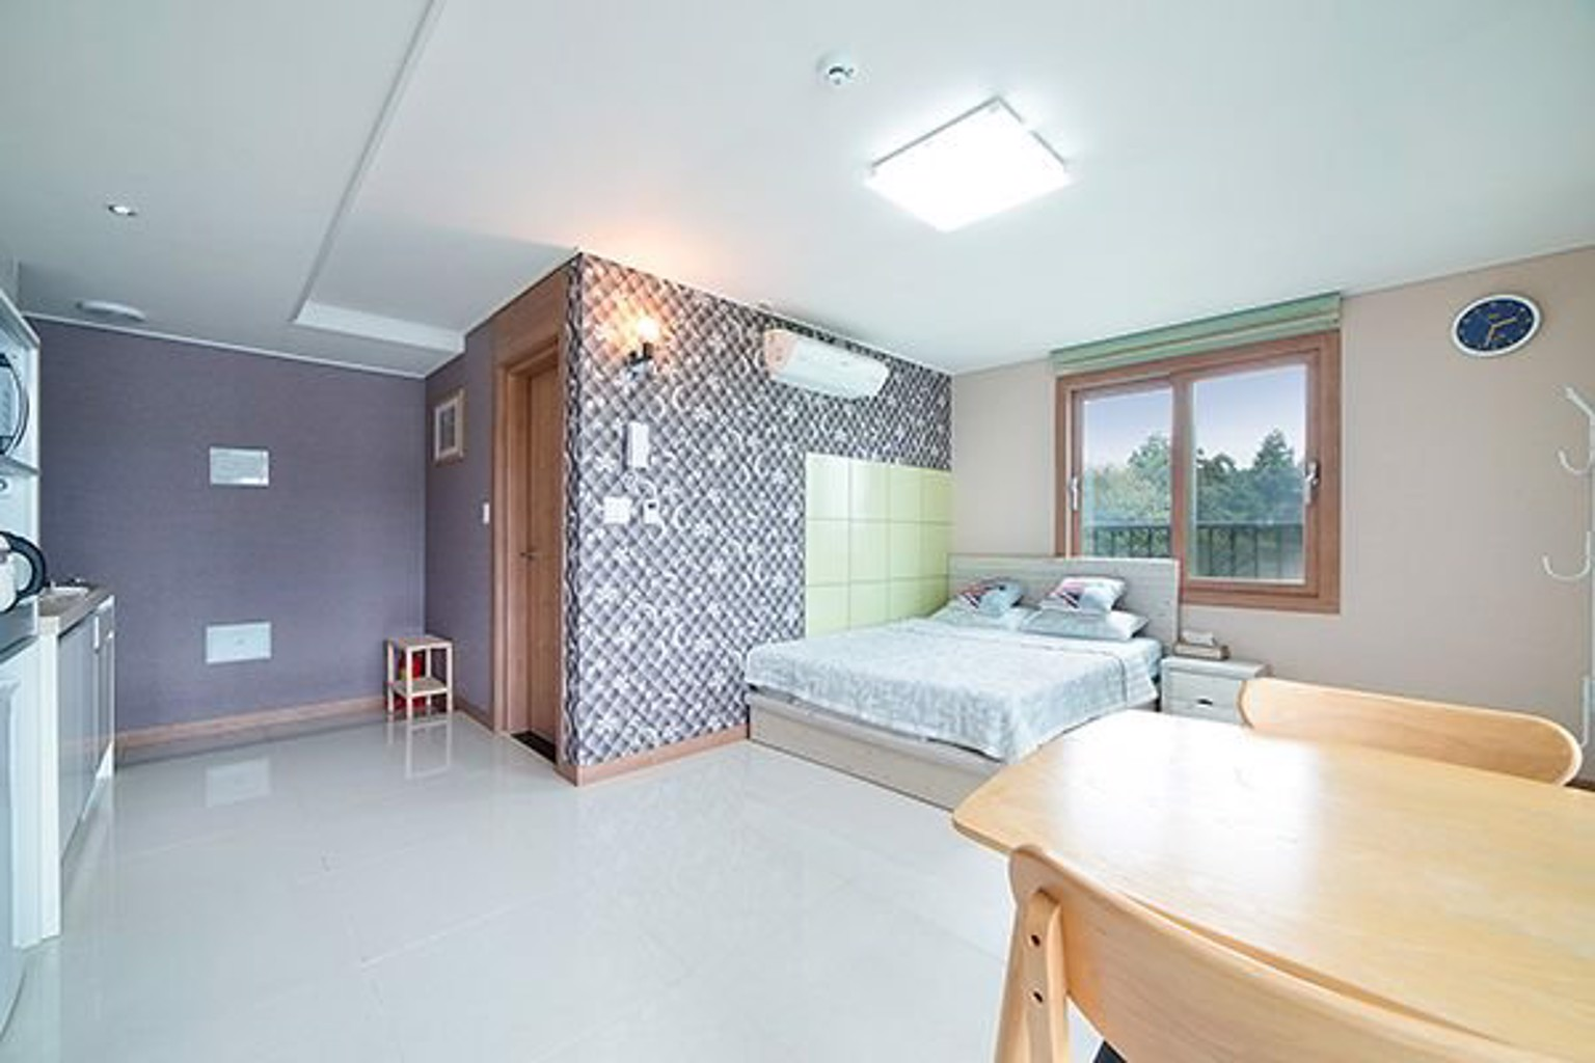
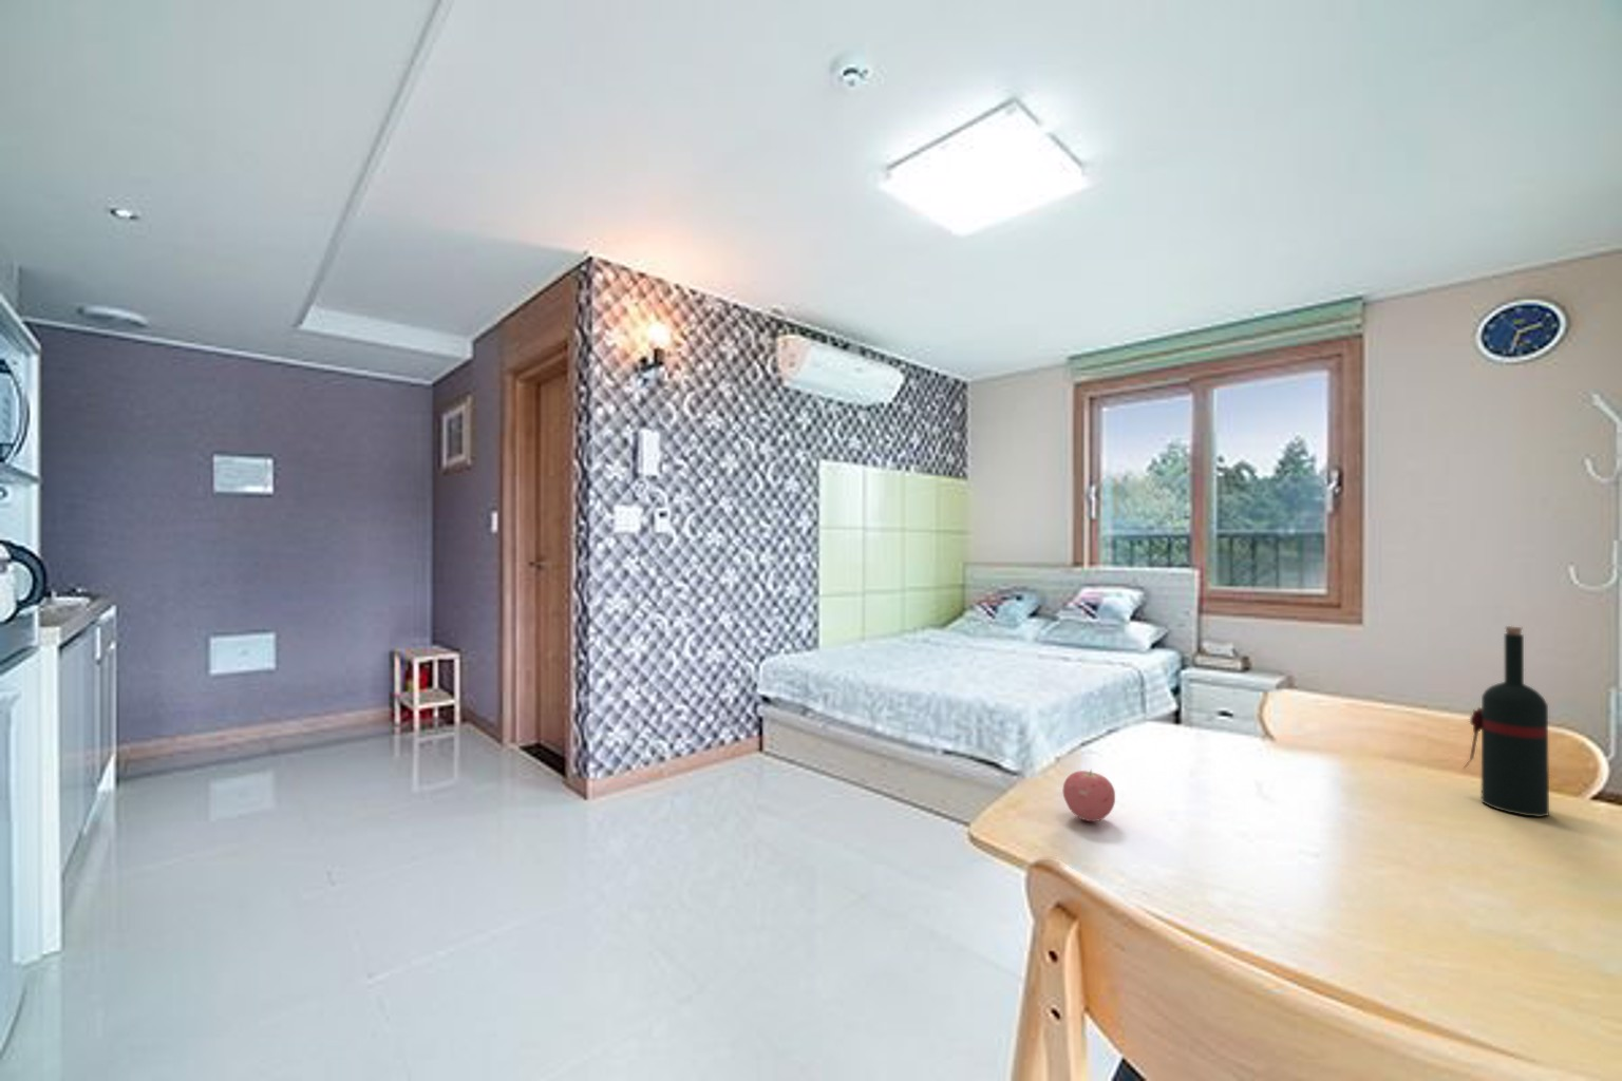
+ apple [1061,769,1116,823]
+ wine bottle [1460,625,1551,818]
